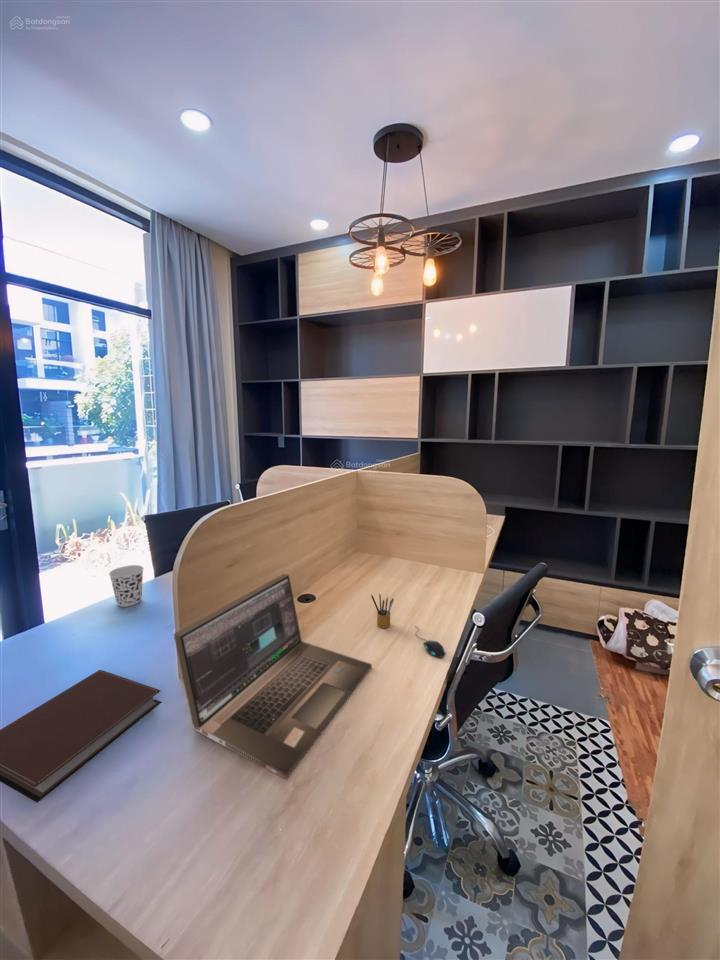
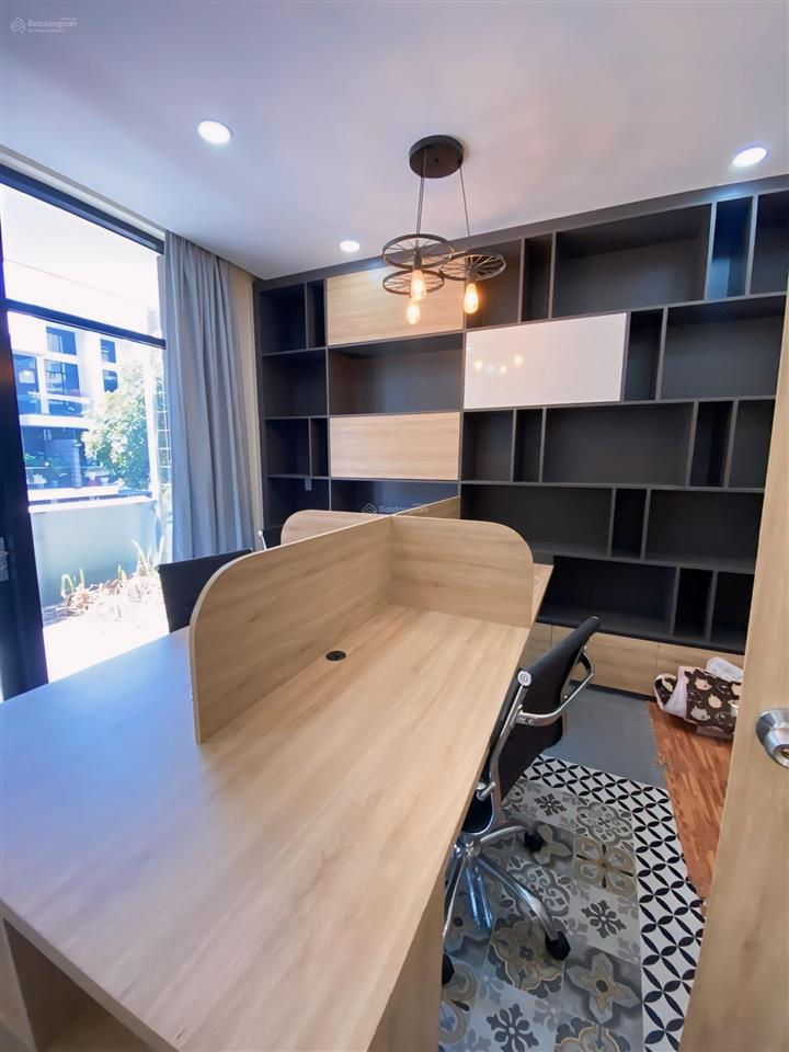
- mouse [414,625,447,659]
- laptop [173,573,373,780]
- notebook [0,669,162,803]
- cup [108,564,145,608]
- pencil box [370,593,395,629]
